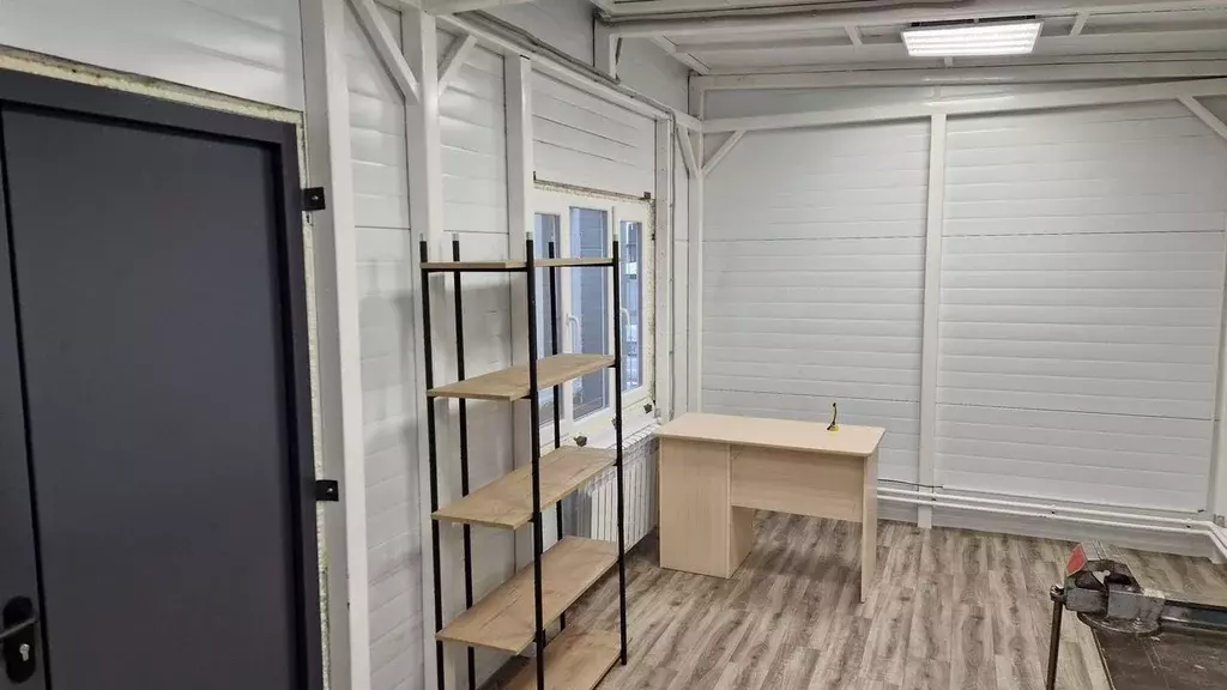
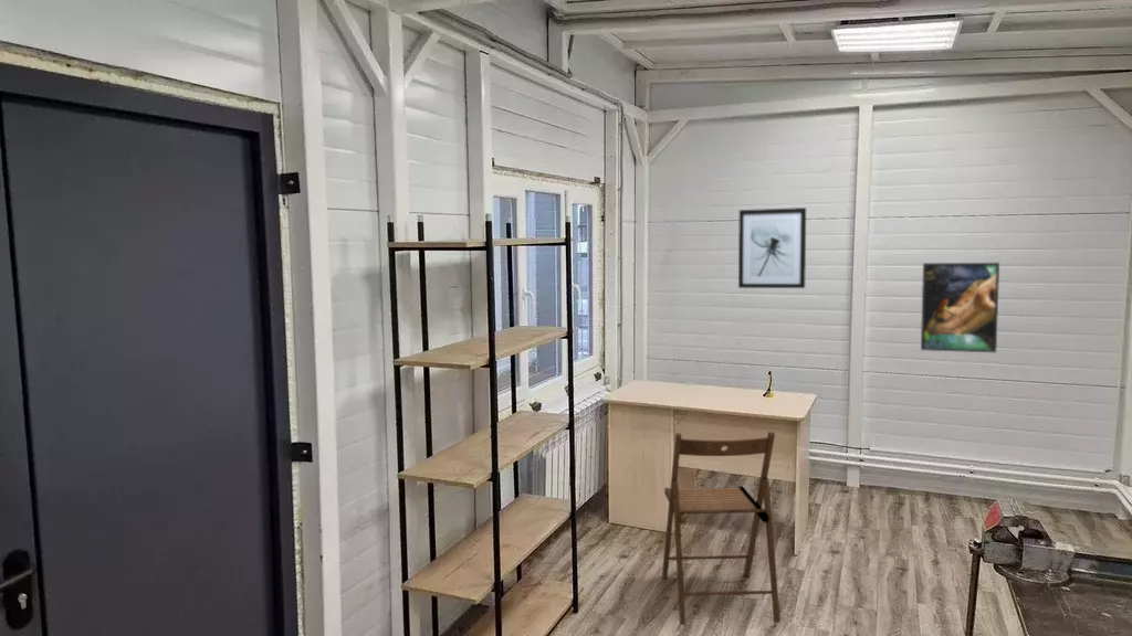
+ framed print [920,262,1000,353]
+ folding chair [661,431,782,626]
+ wall art [737,206,807,289]
